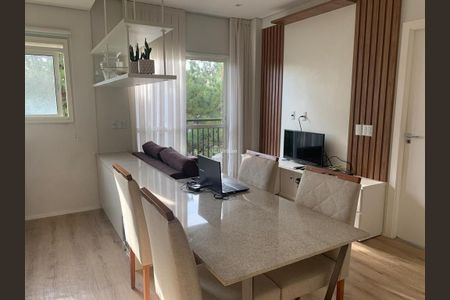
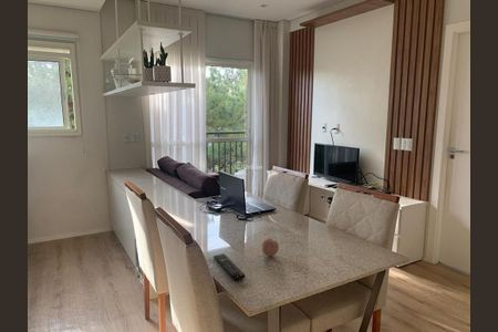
+ remote control [212,253,246,282]
+ fruit [260,237,280,257]
